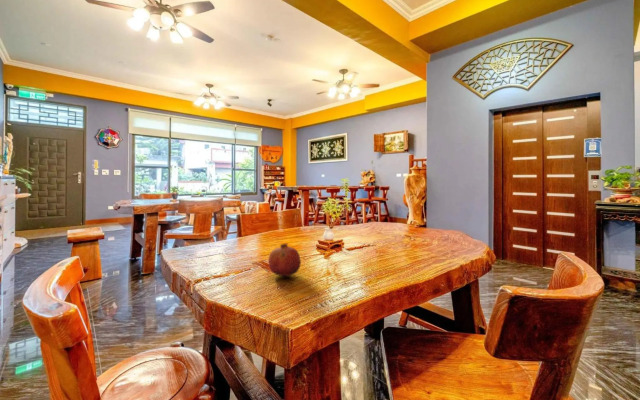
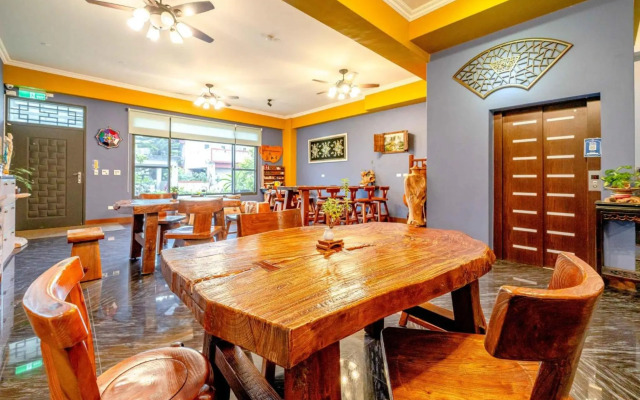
- fruit [268,243,302,277]
